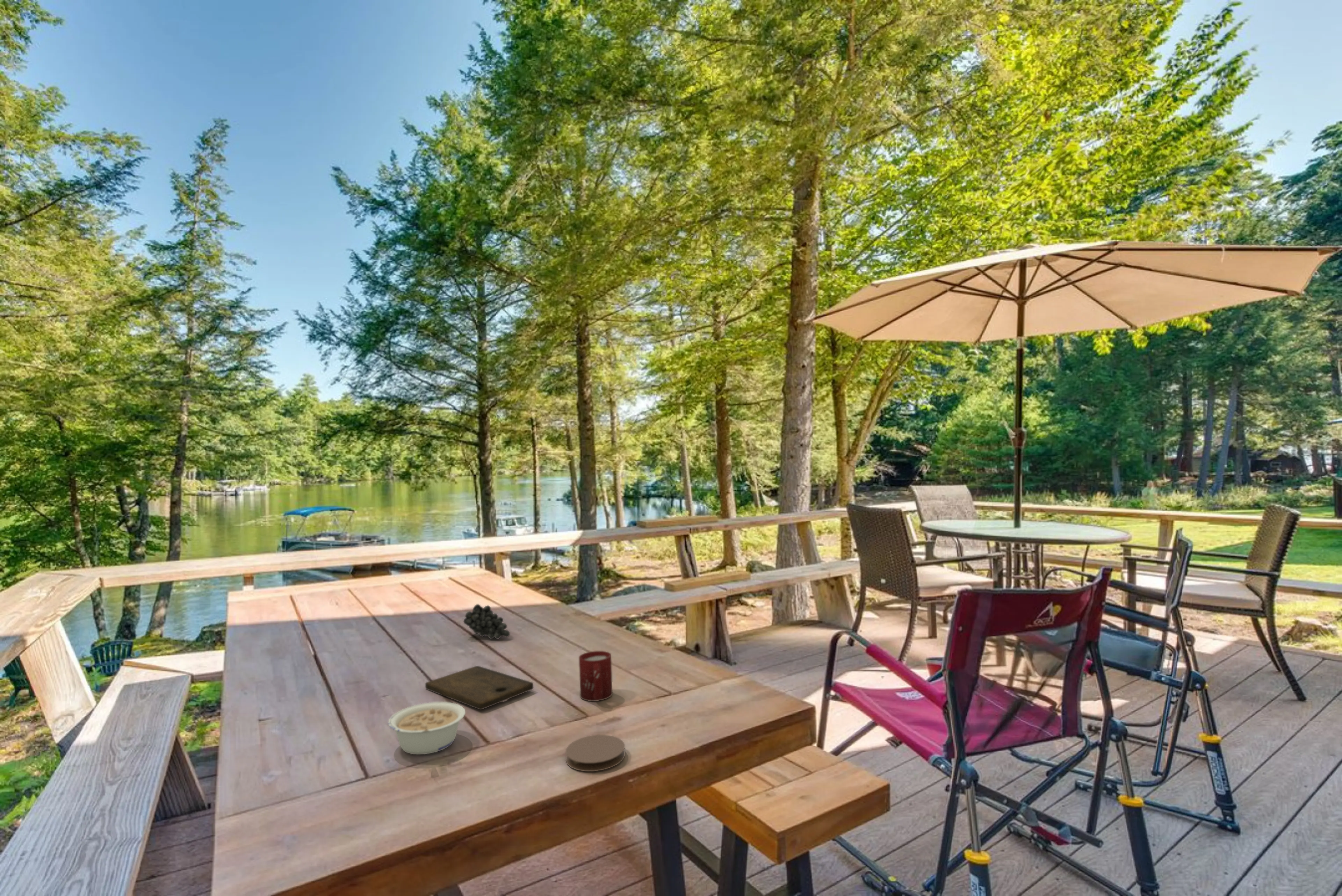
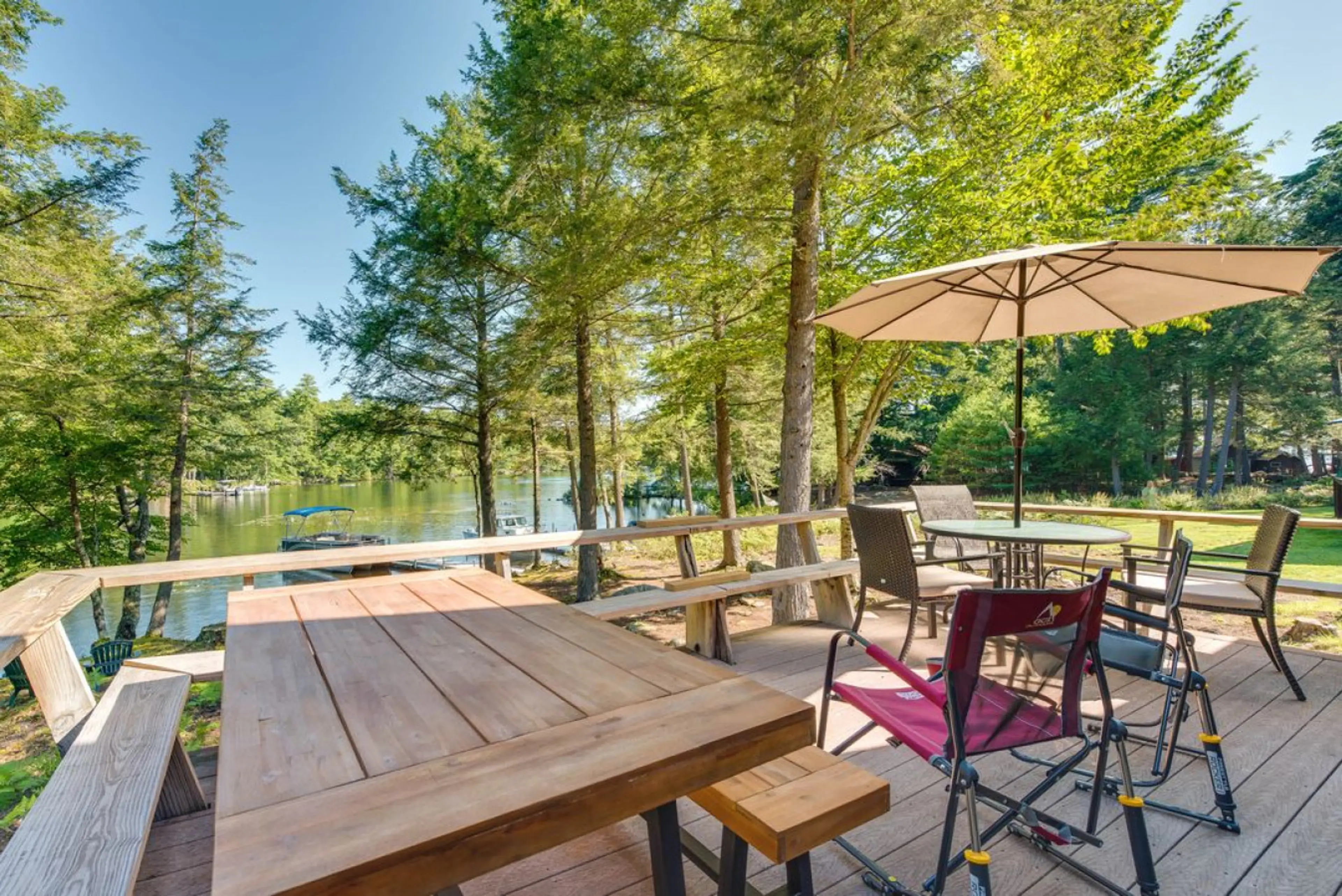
- fruit [463,604,510,640]
- cup [579,651,613,701]
- cutting board [425,665,534,710]
- coaster [565,735,625,772]
- legume [388,702,466,755]
